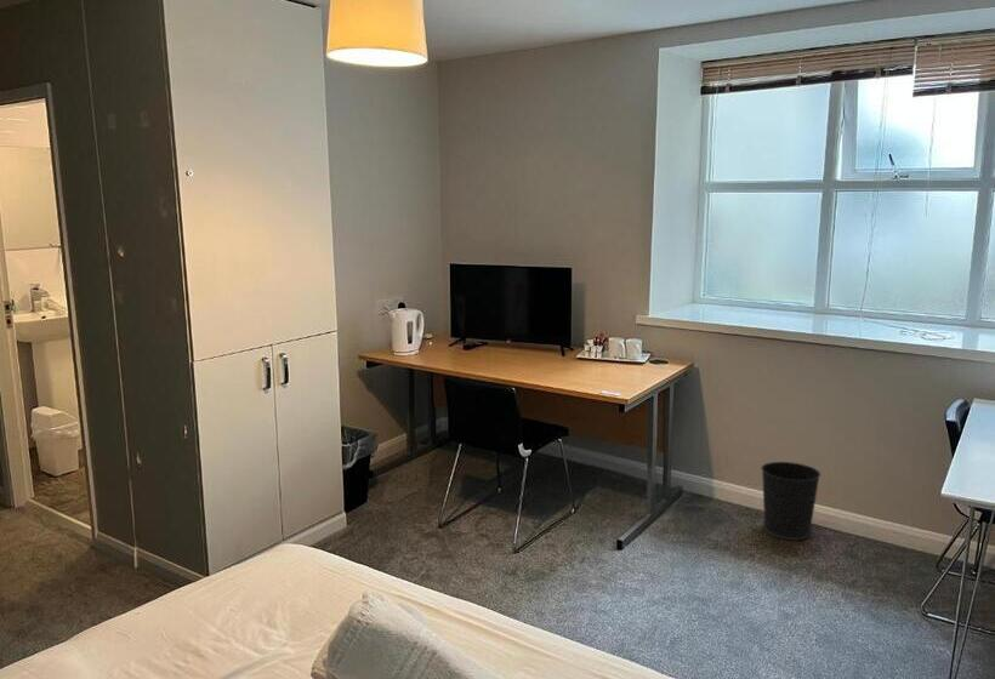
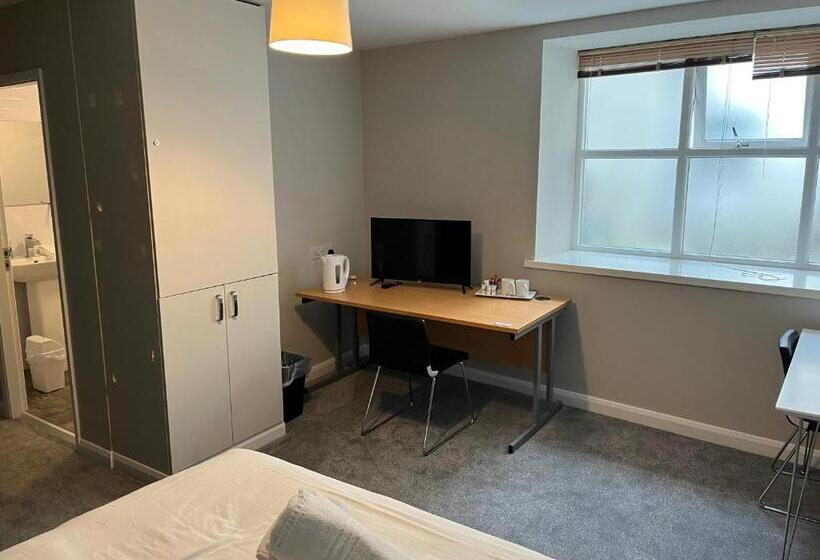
- wastebasket [760,461,821,541]
